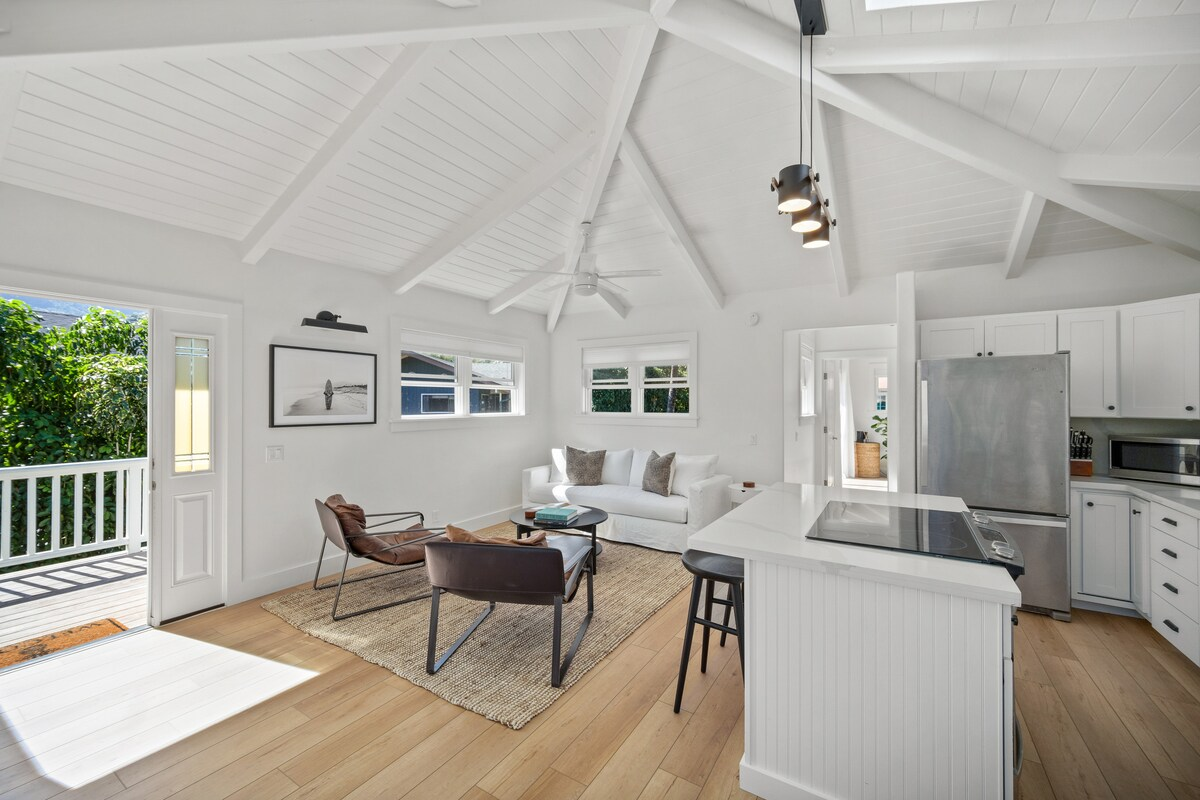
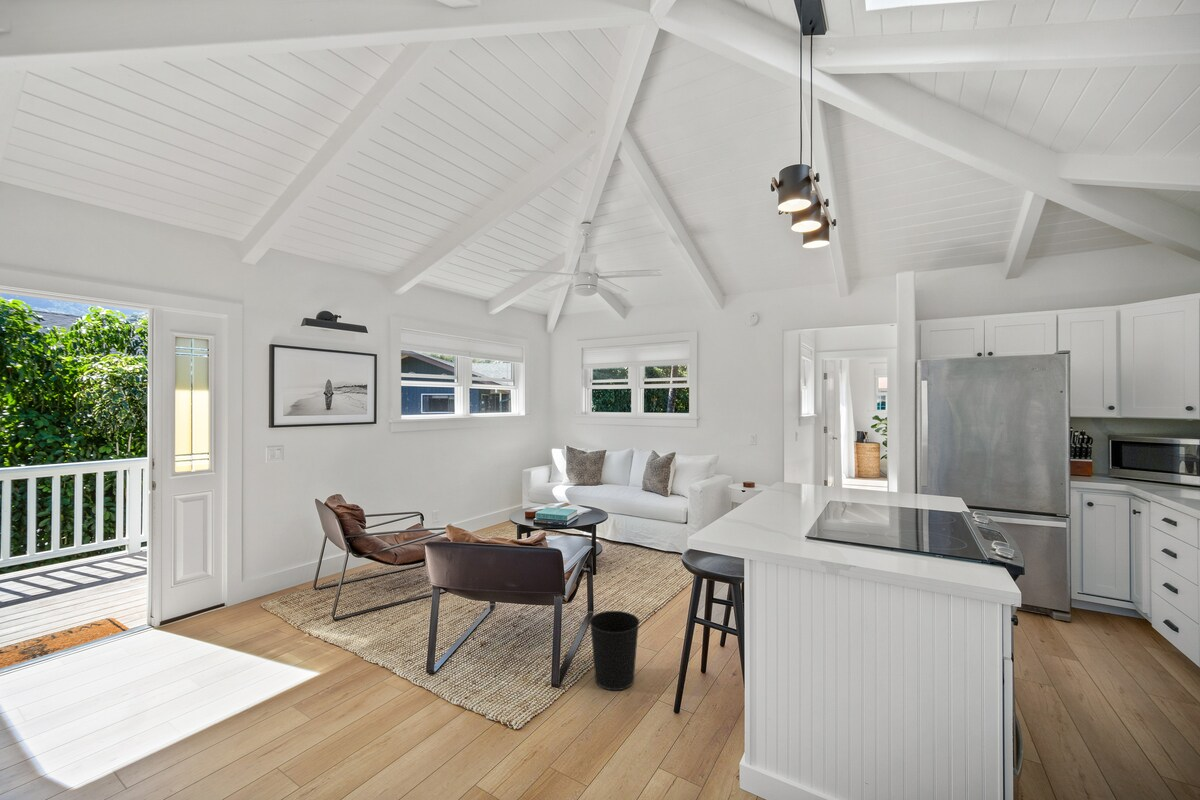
+ wastebasket [588,610,641,691]
